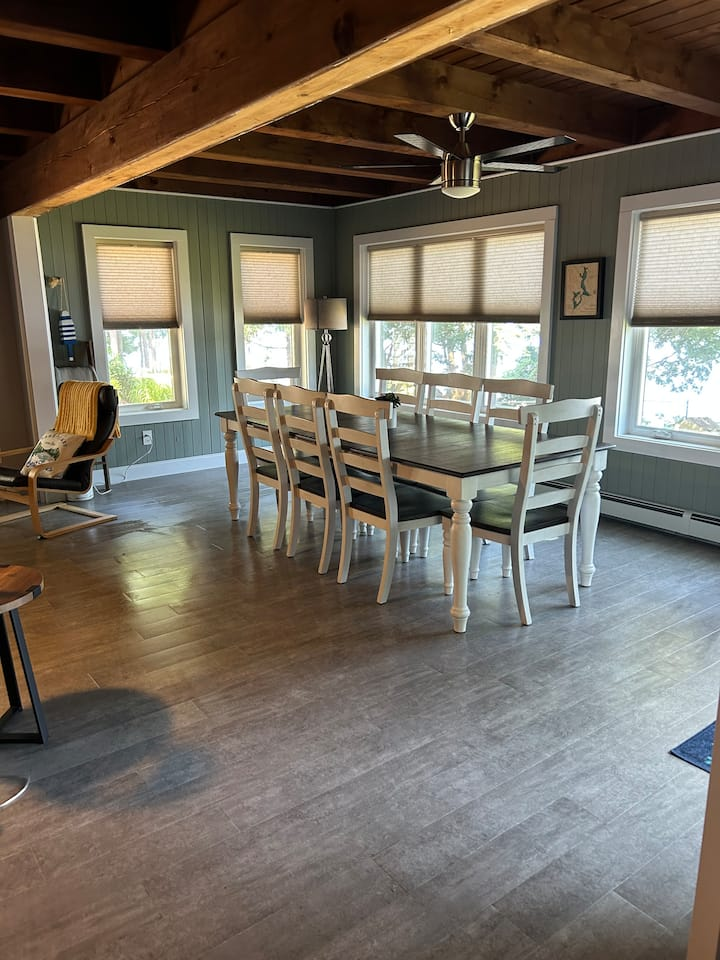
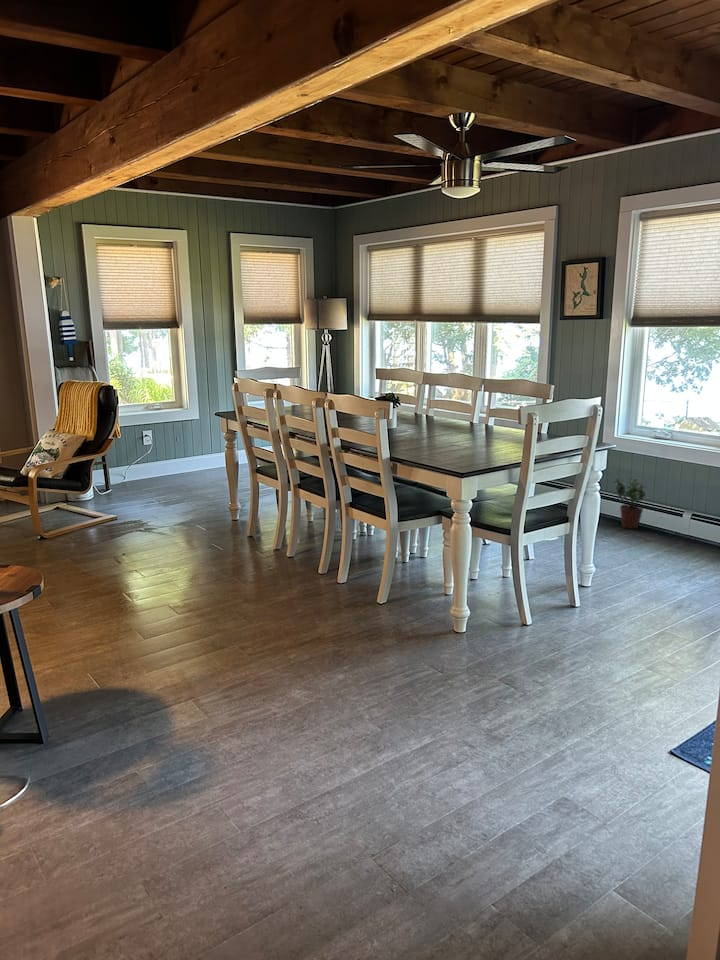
+ potted plant [612,476,648,530]
